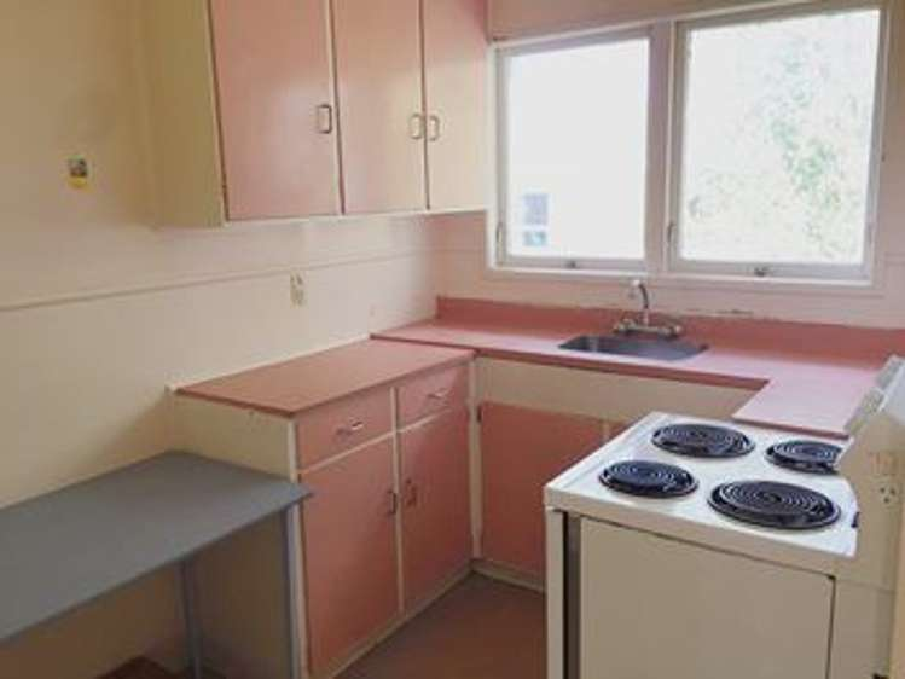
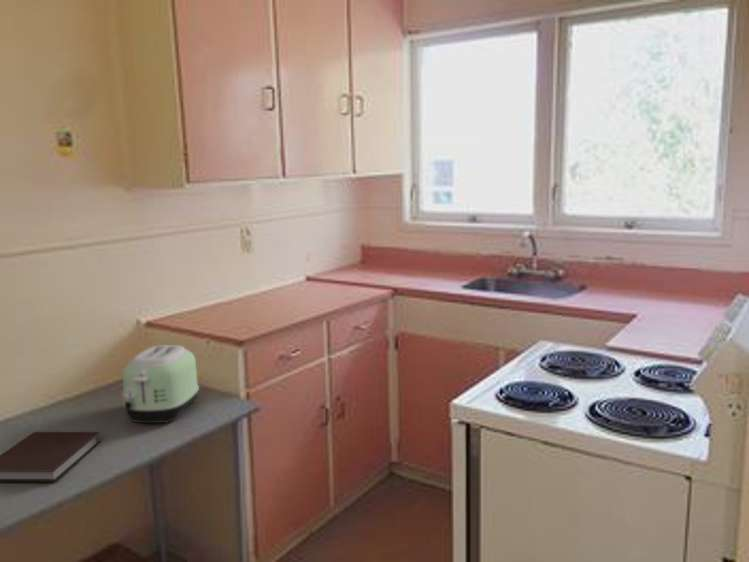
+ notebook [0,431,102,483]
+ toaster [121,344,200,424]
